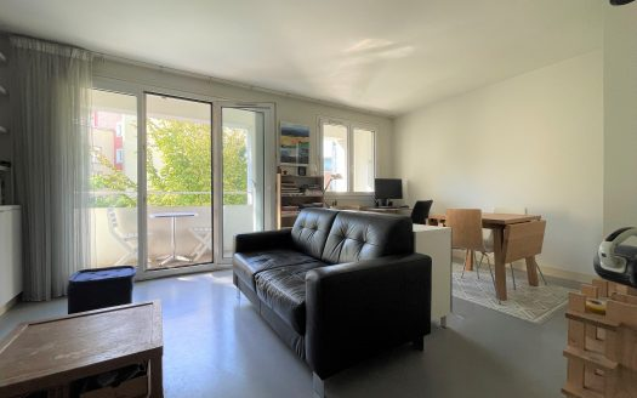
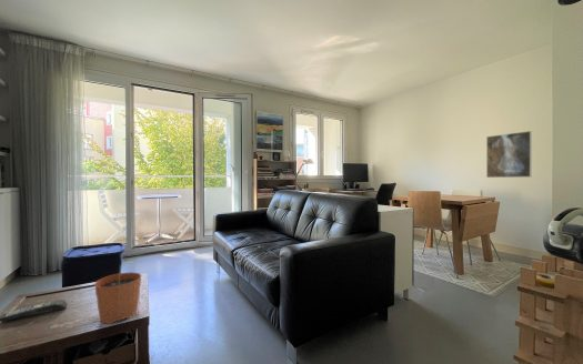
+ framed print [485,130,533,179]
+ plant pot [93,257,142,325]
+ remote control [0,299,68,323]
